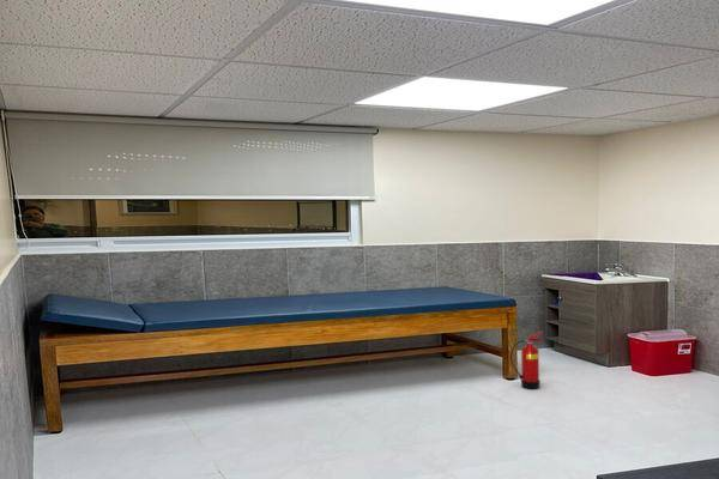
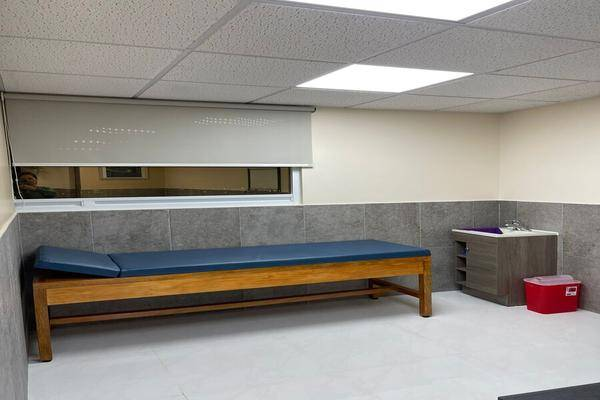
- fire extinguisher [509,329,544,390]
